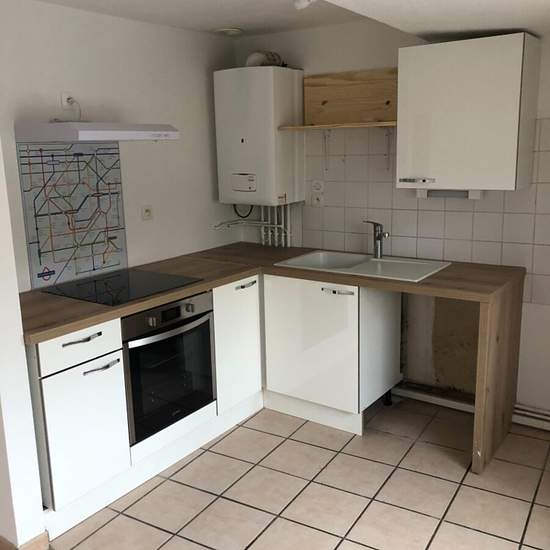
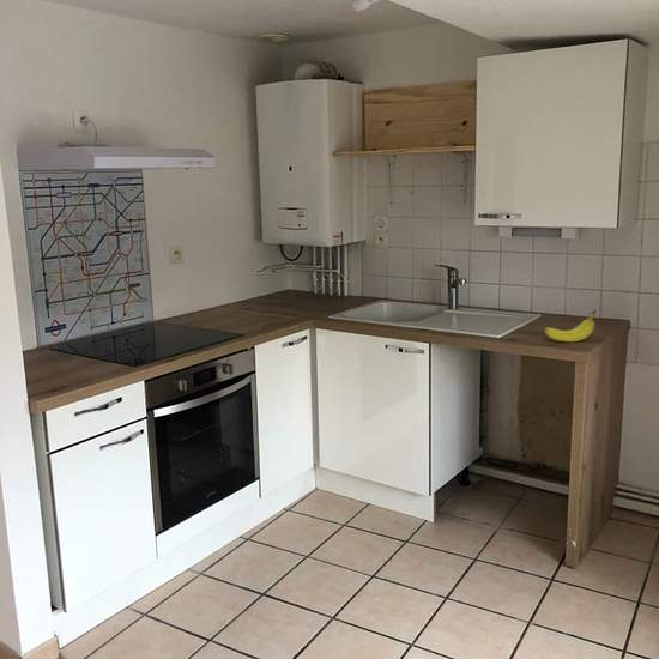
+ fruit [543,309,597,343]
